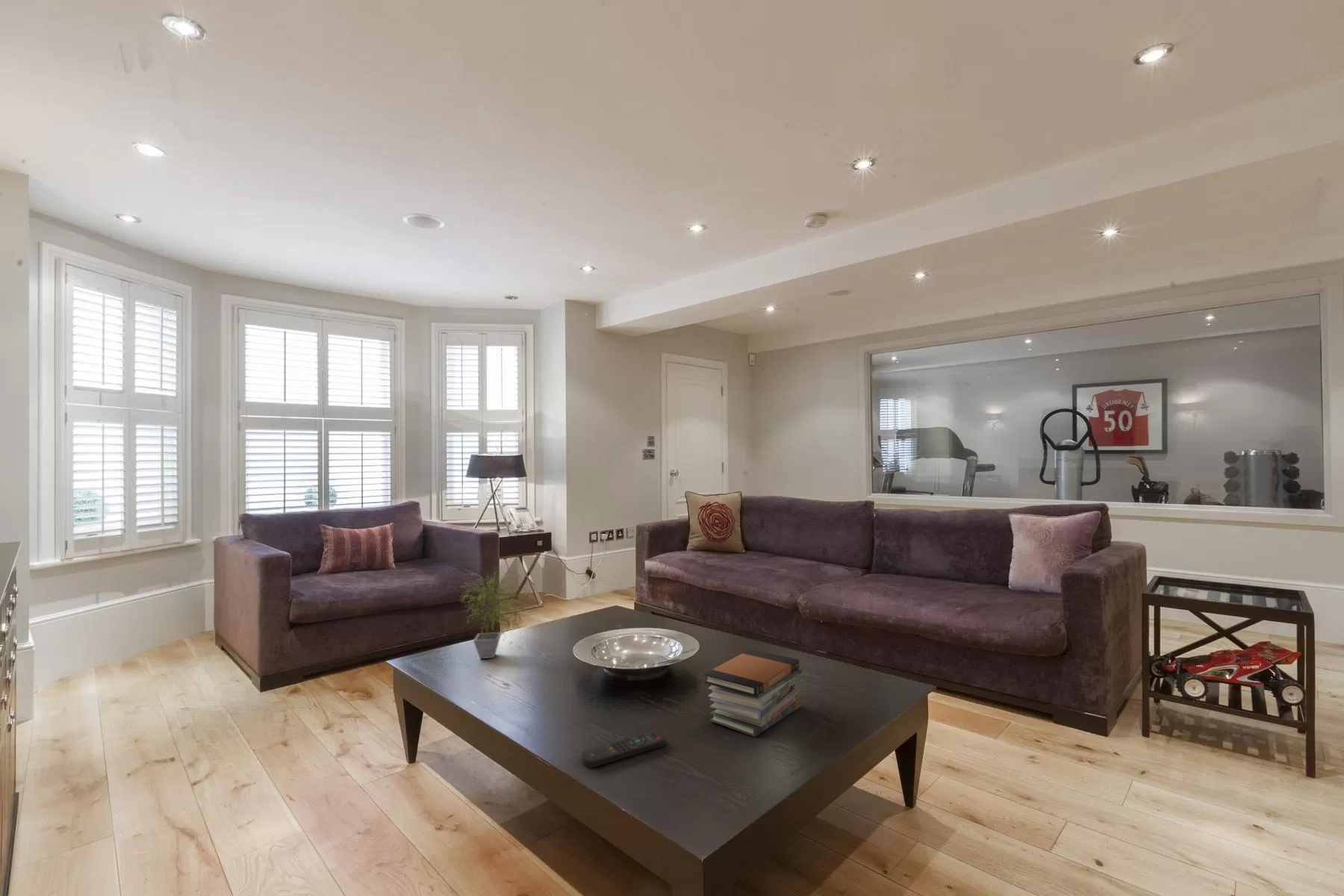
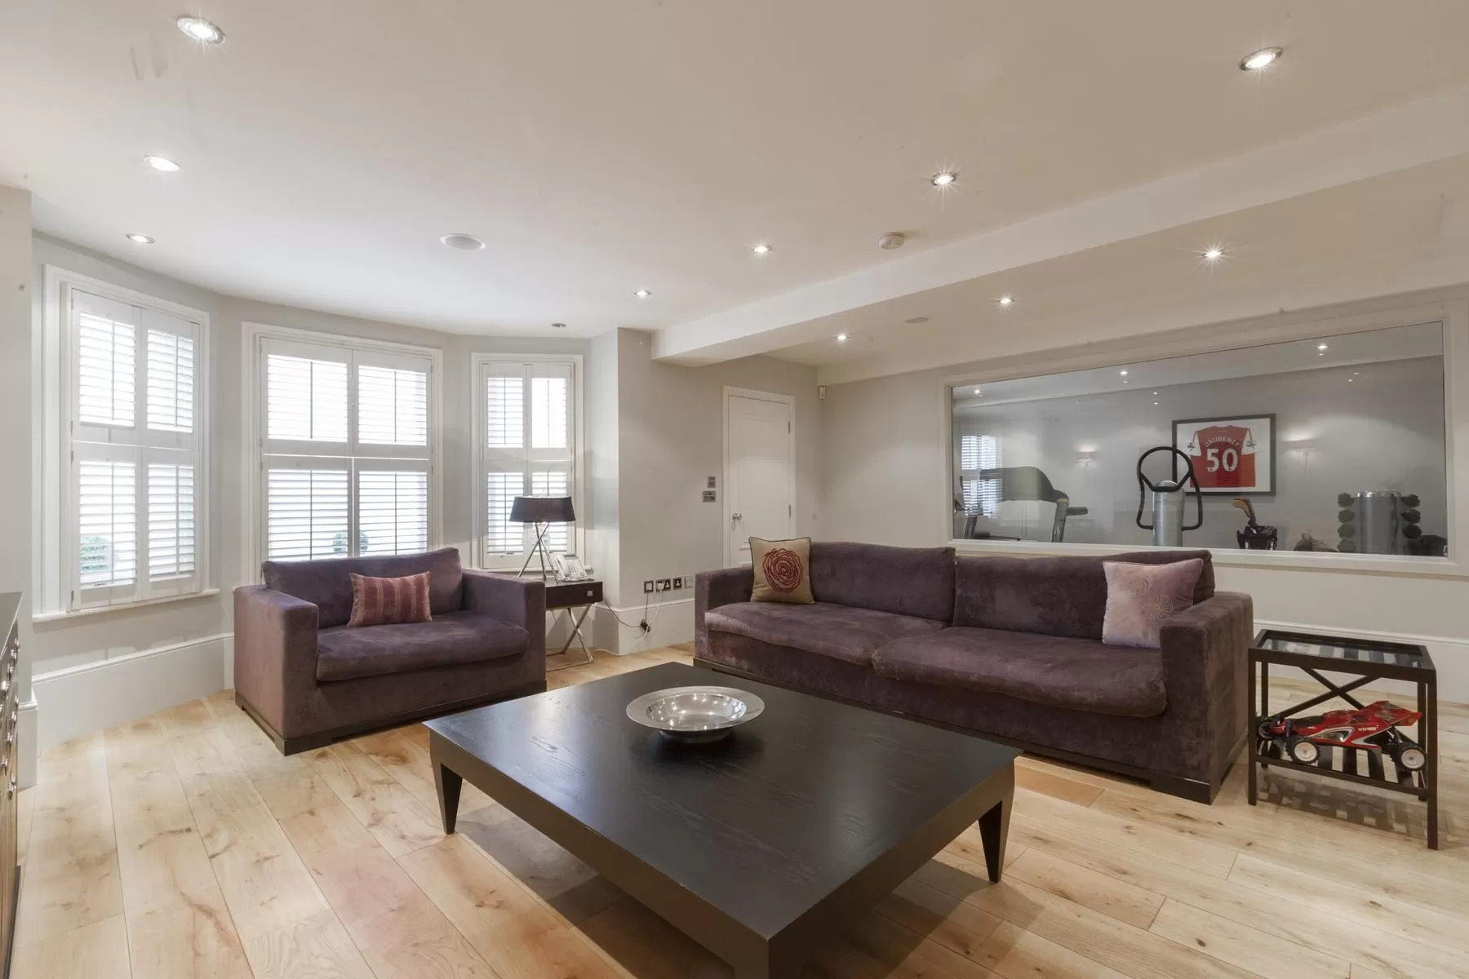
- potted plant [458,566,528,659]
- book stack [703,648,803,738]
- remote control [580,731,665,768]
